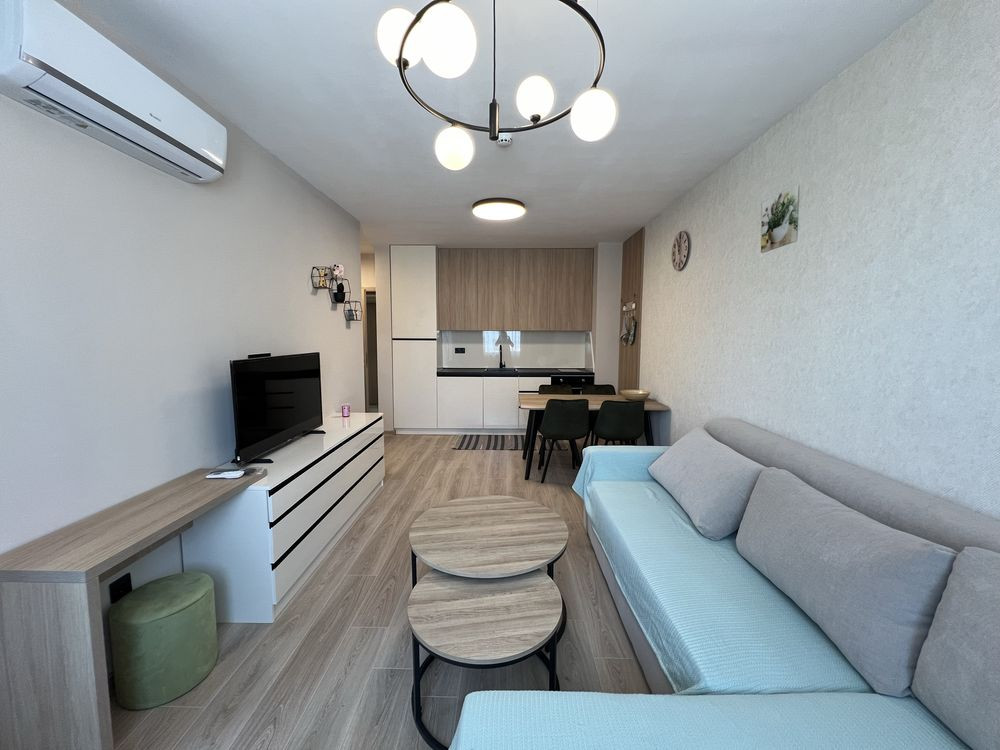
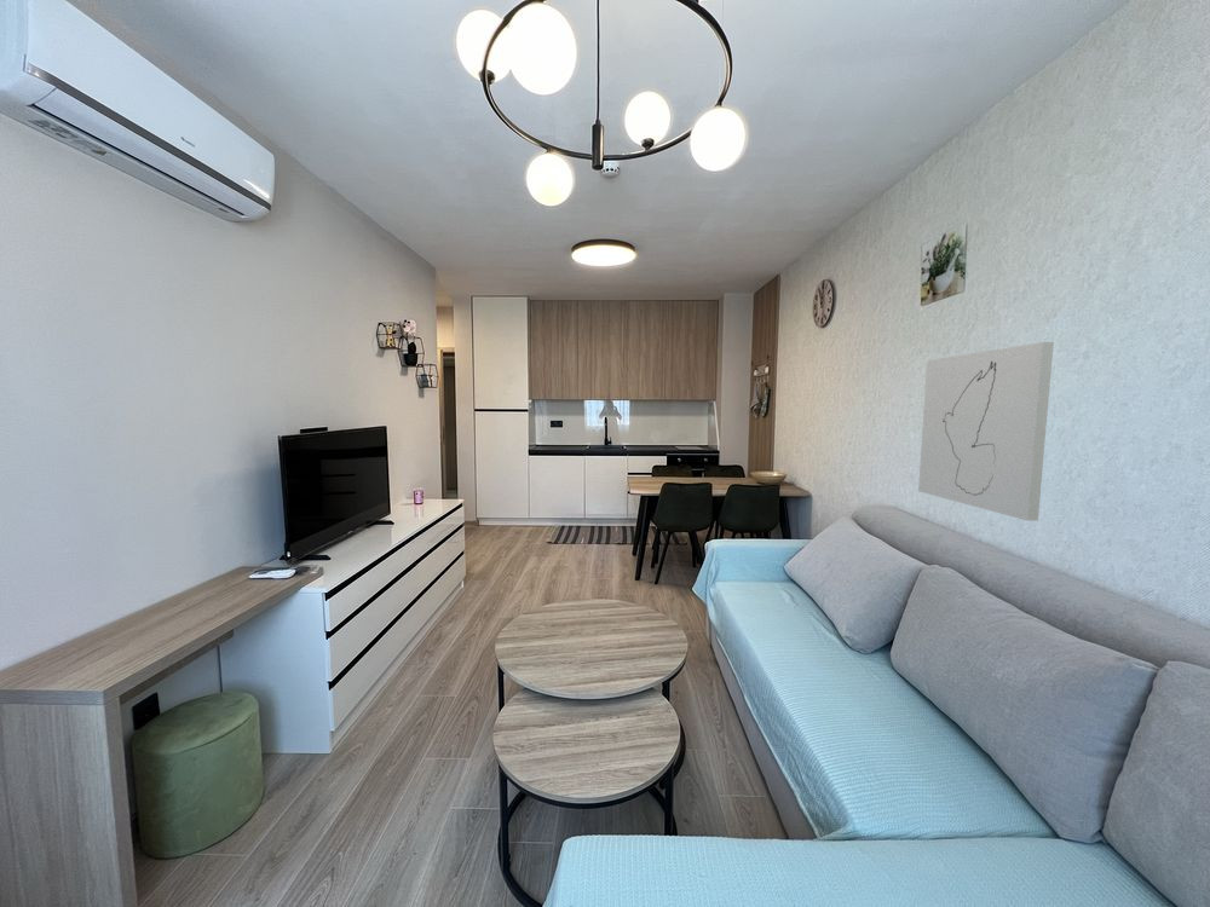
+ wall art [917,341,1055,522]
